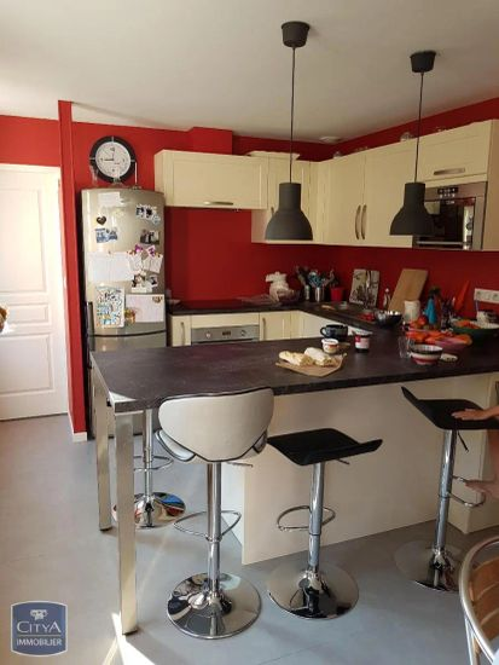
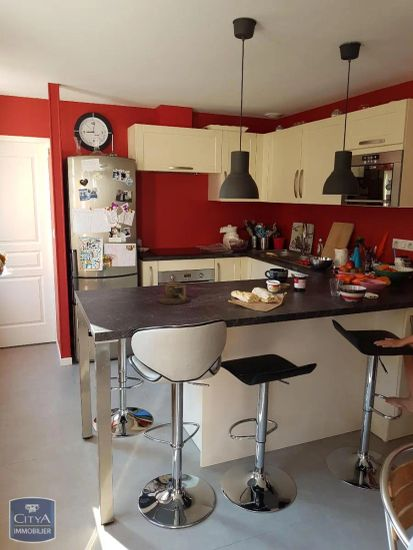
+ teapot [156,275,191,305]
